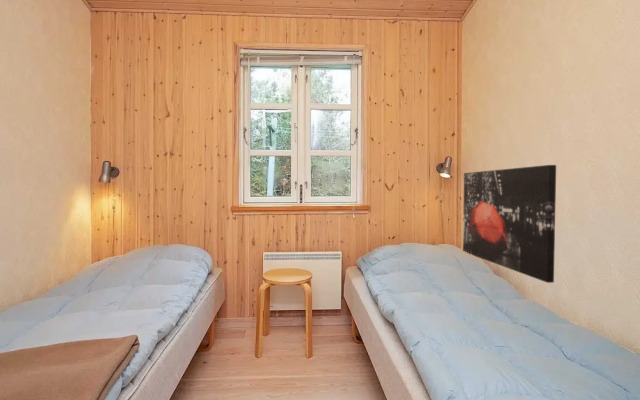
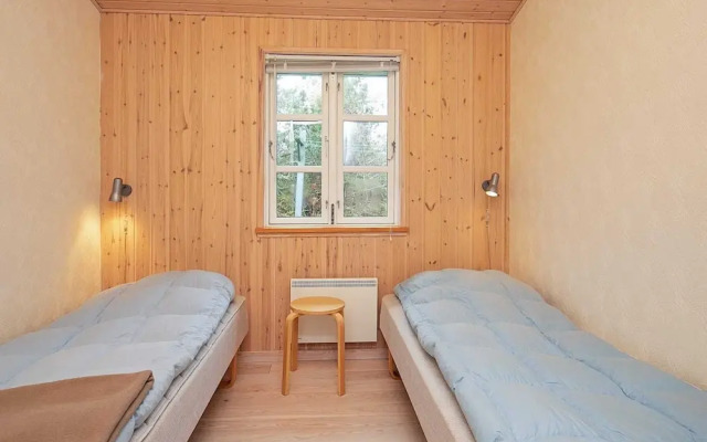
- wall art [462,164,557,284]
